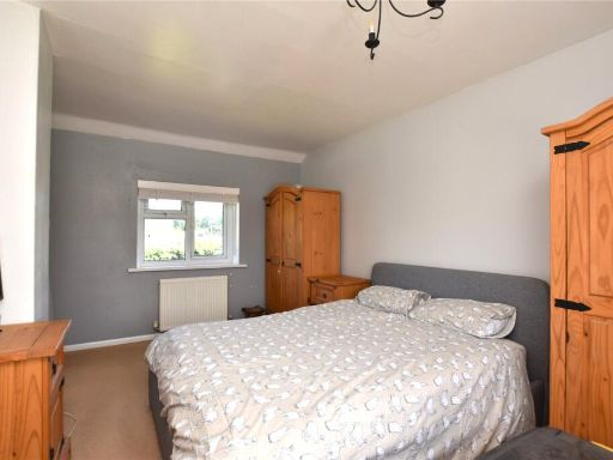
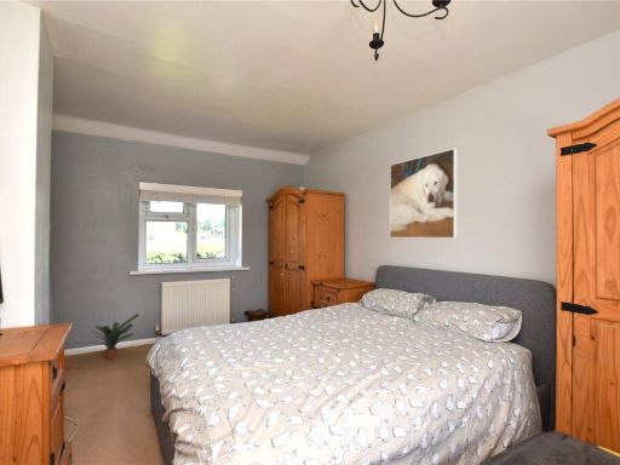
+ potted plant [91,312,140,361]
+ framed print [389,147,458,240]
